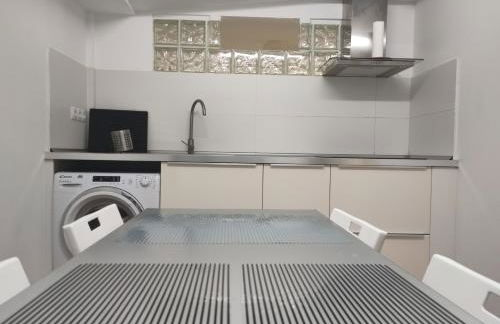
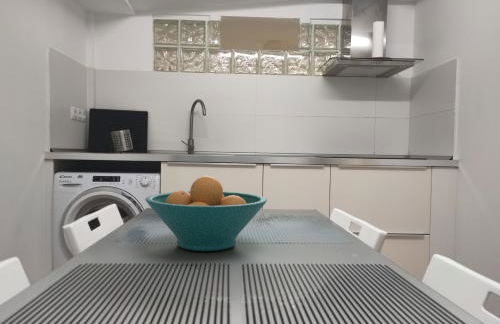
+ fruit bowl [145,175,268,252]
